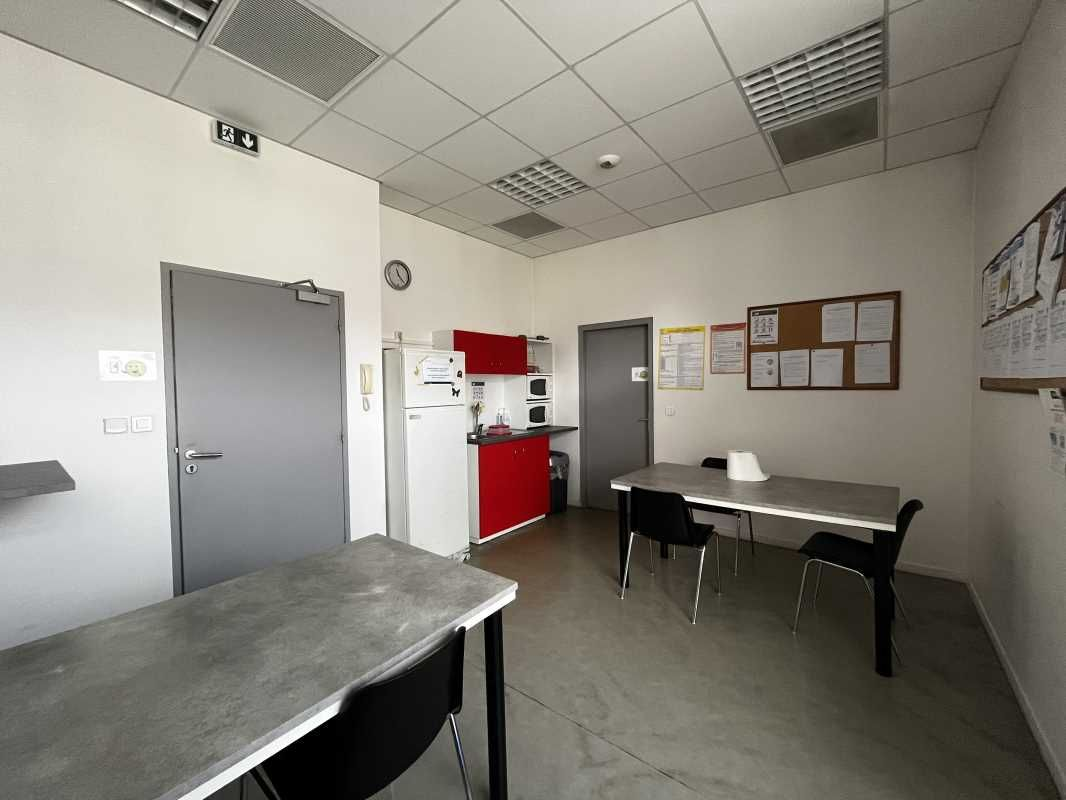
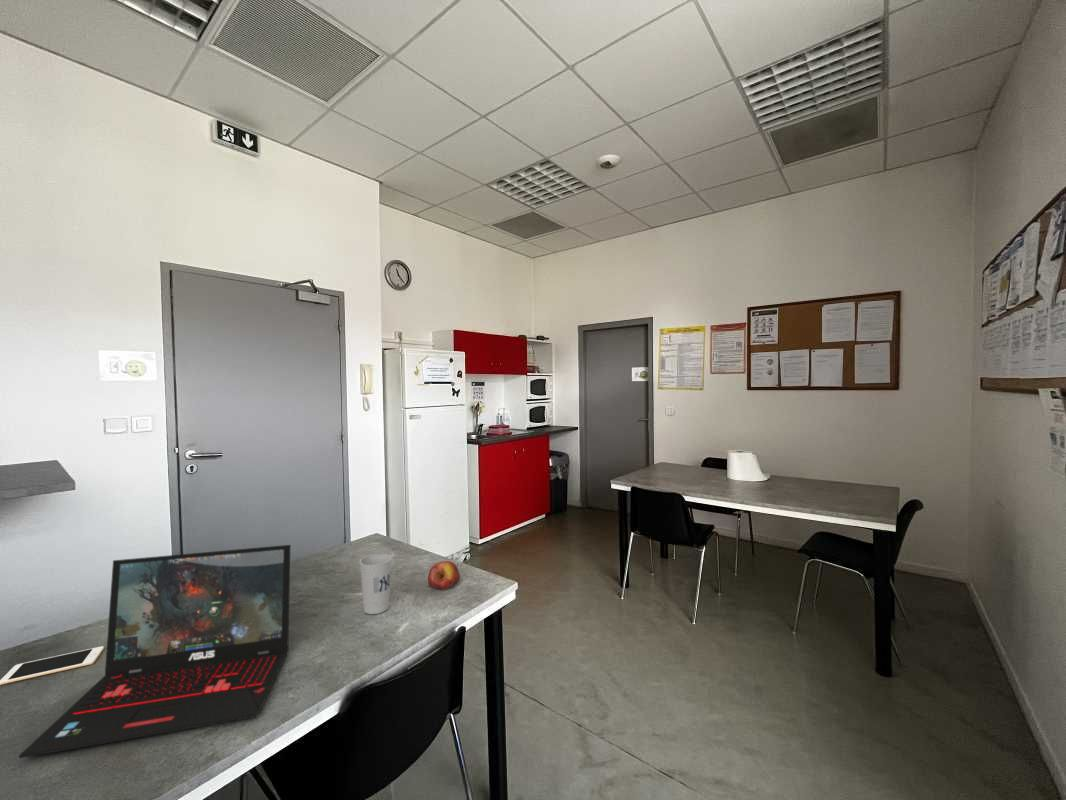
+ laptop [18,544,292,759]
+ cell phone [0,645,105,686]
+ cup [359,553,393,615]
+ apple [427,560,461,590]
